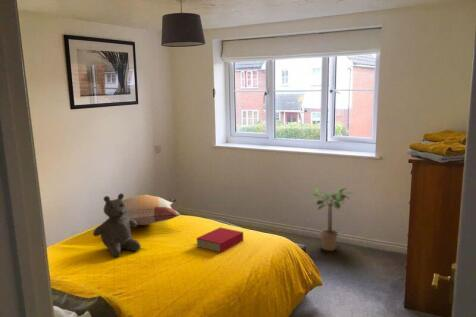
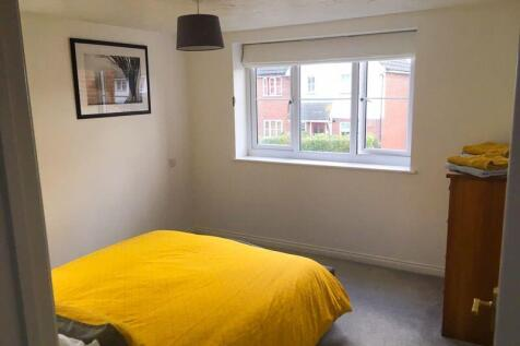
- teddy bear [92,192,142,258]
- potted plant [309,186,354,252]
- book [196,226,244,254]
- decorative pillow [122,194,182,226]
